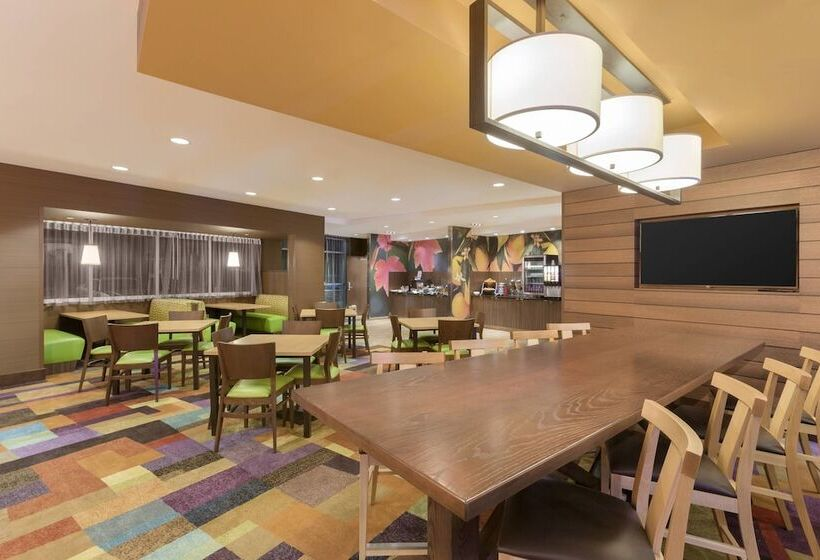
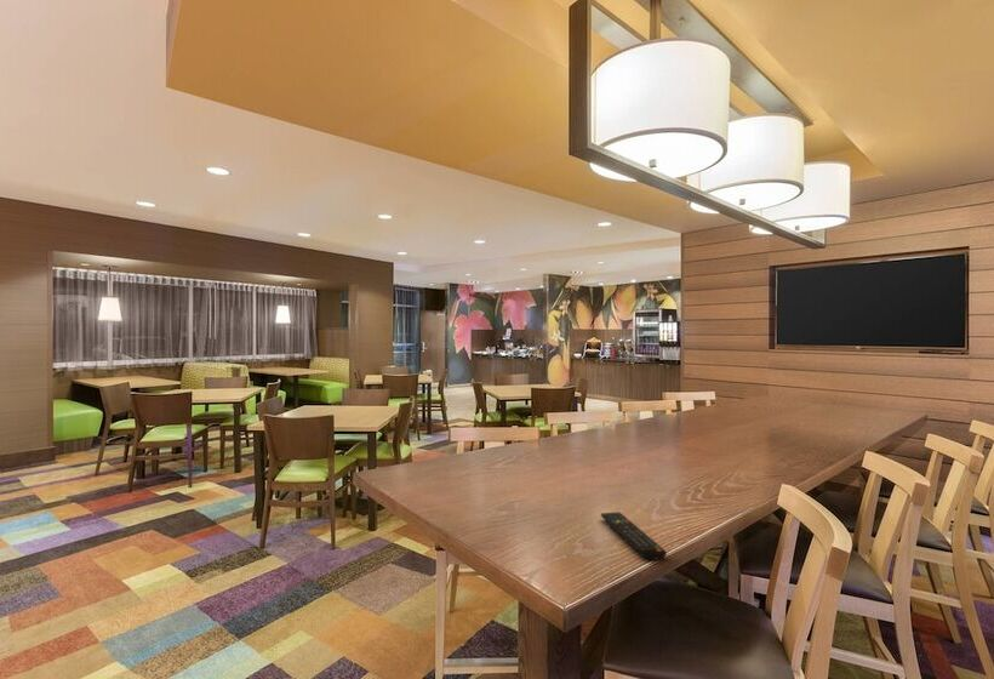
+ remote control [600,512,668,561]
